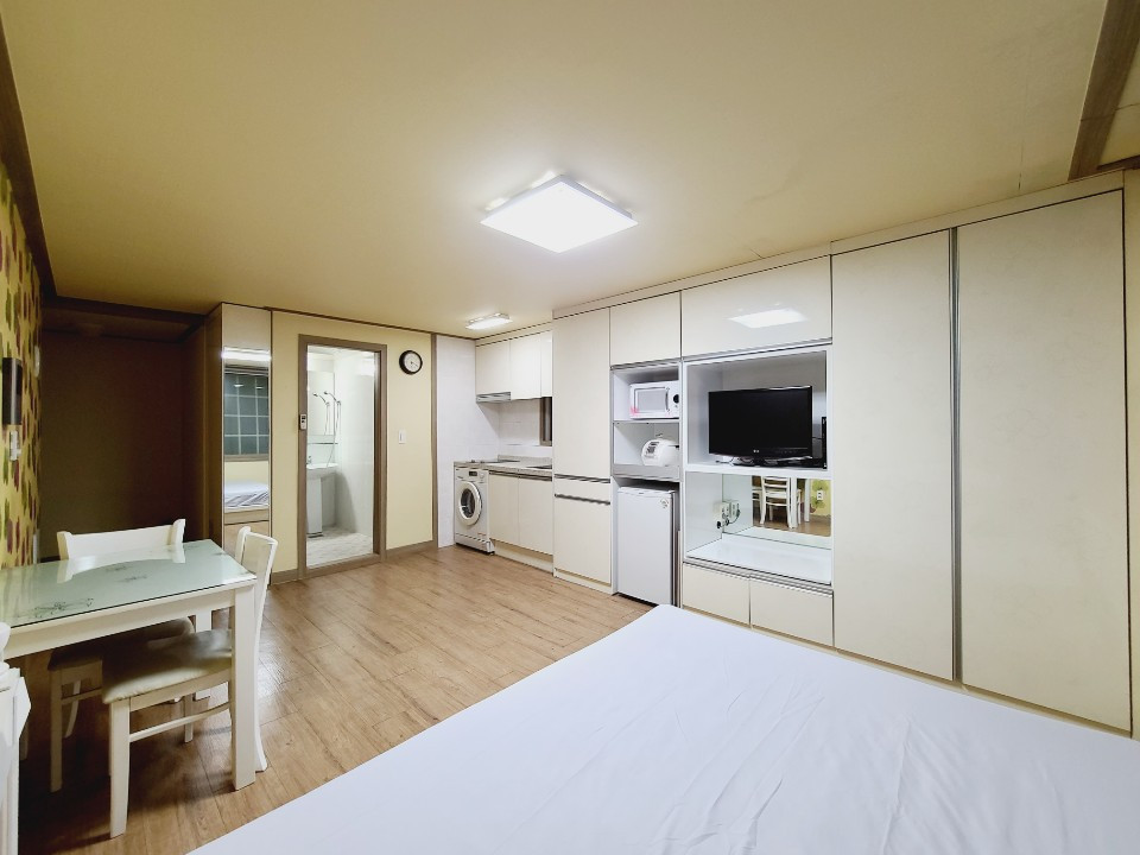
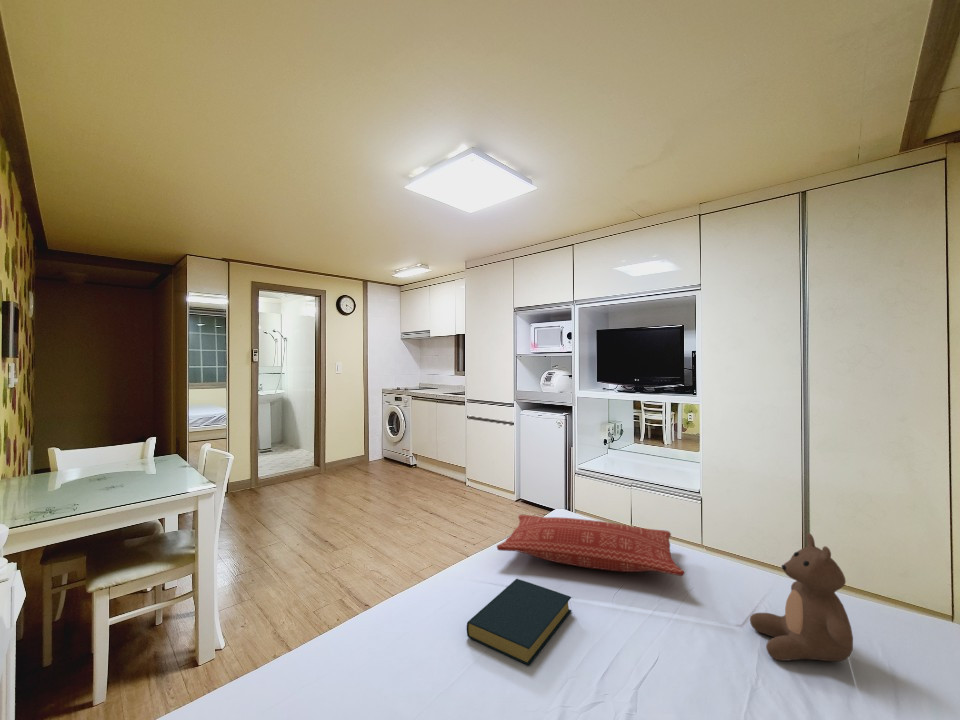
+ pillow [496,513,686,577]
+ hardback book [466,578,573,666]
+ teddy bear [749,532,854,662]
